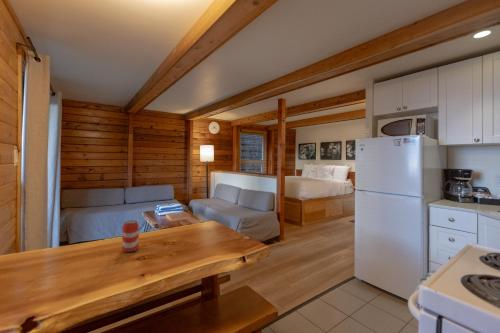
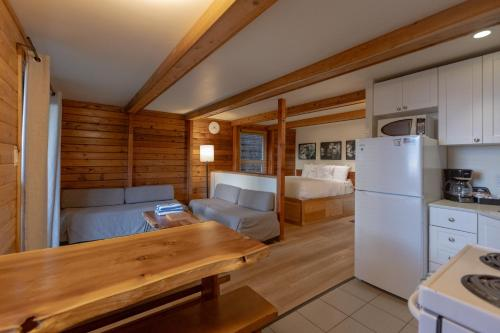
- beverage can [121,219,140,253]
